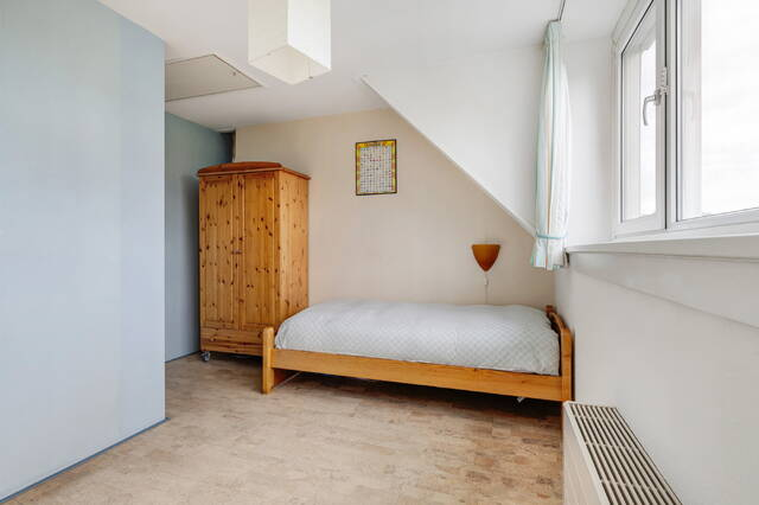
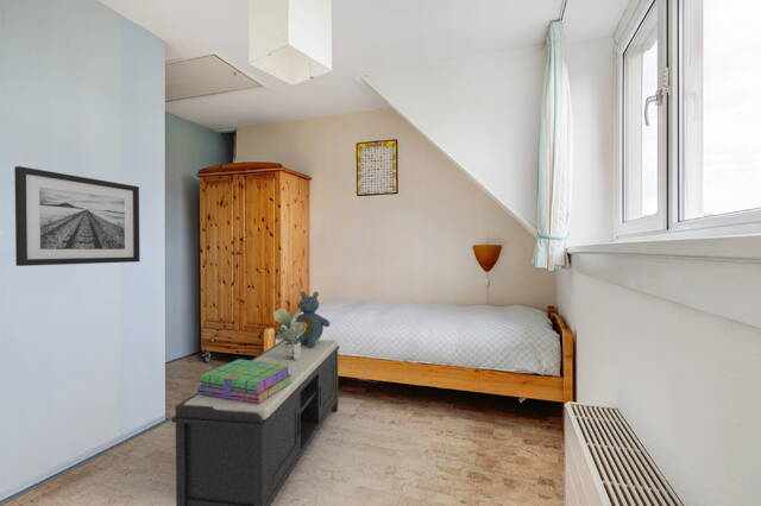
+ bench [170,339,340,506]
+ teddy bear [294,290,331,348]
+ stack of books [196,359,293,404]
+ potted plant [272,308,307,360]
+ wall art [13,165,140,267]
